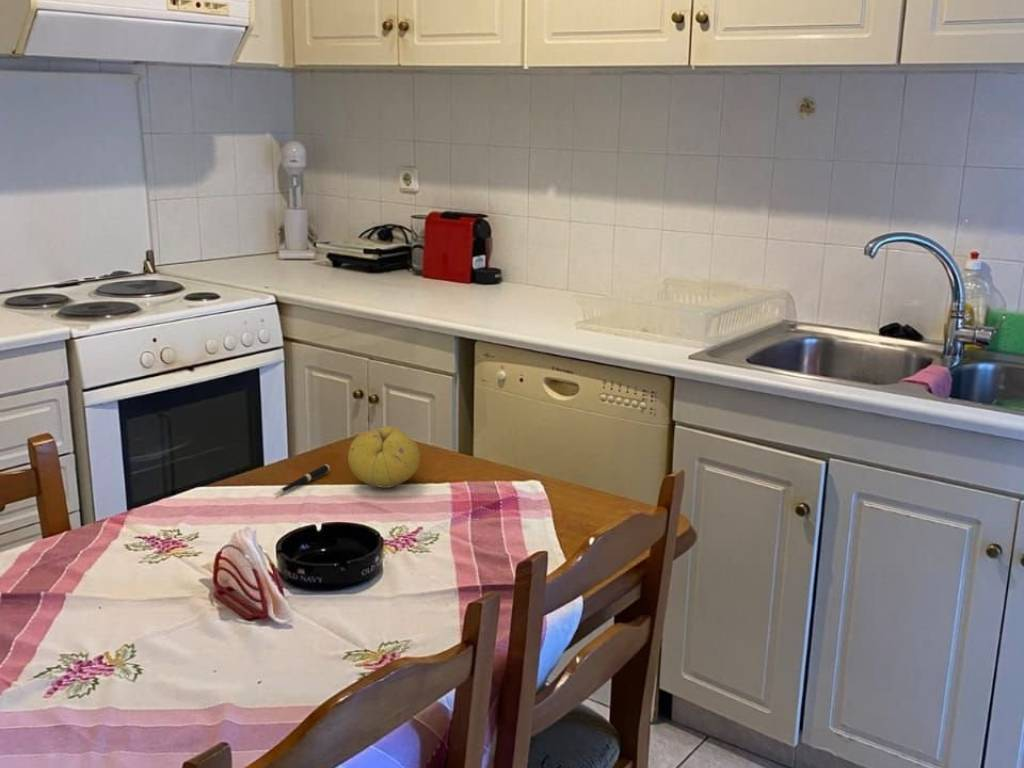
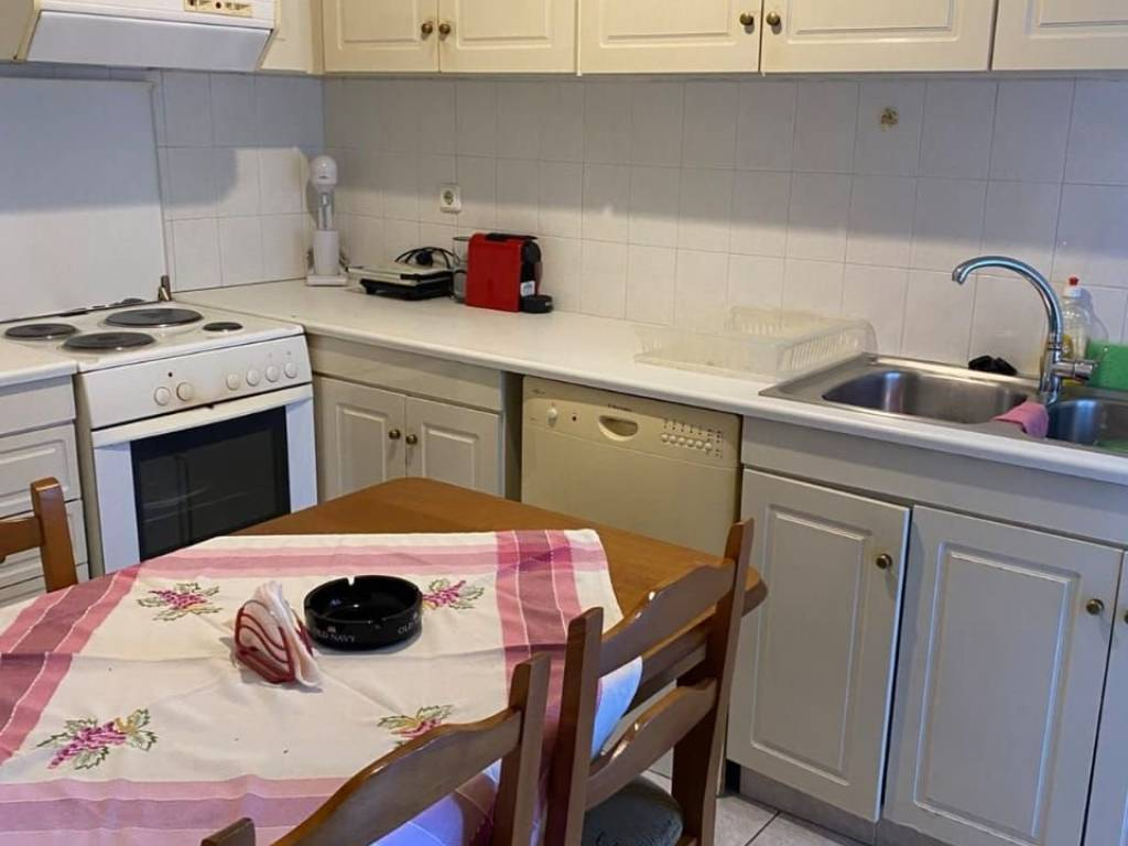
- fruit [347,425,421,489]
- pen [273,464,331,496]
